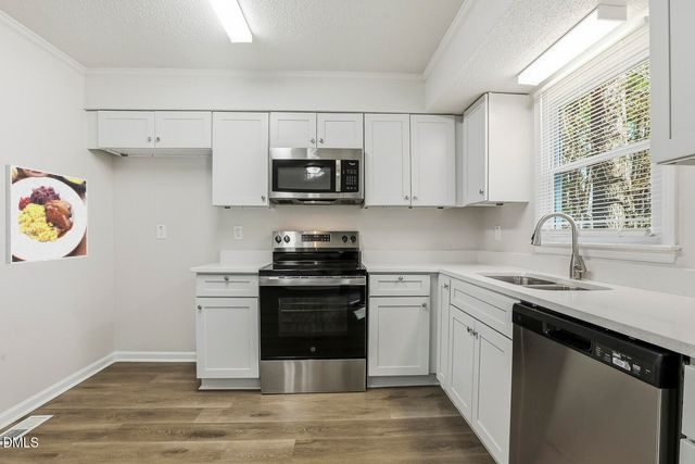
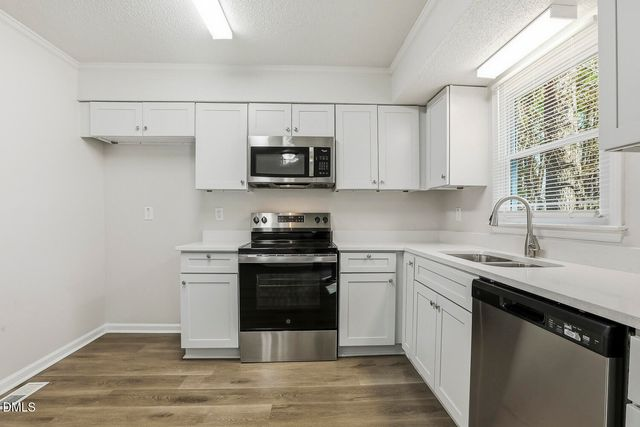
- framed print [4,164,88,264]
